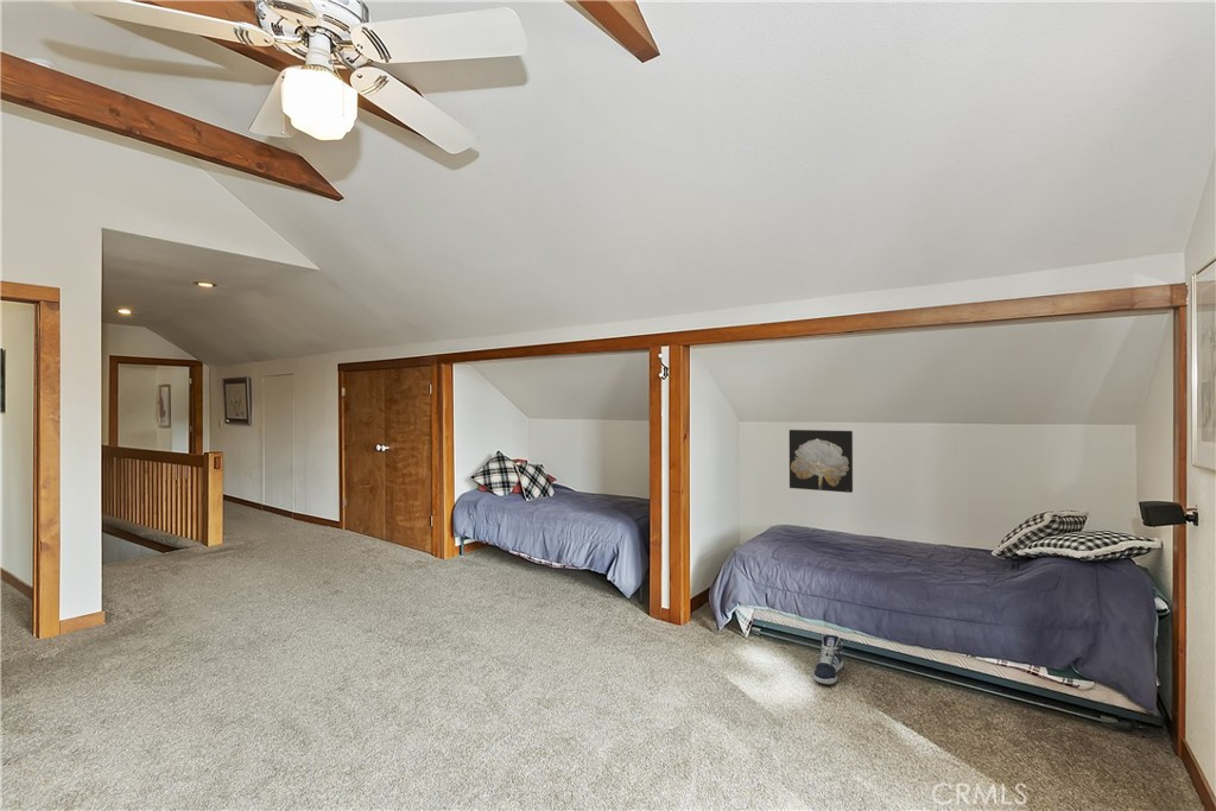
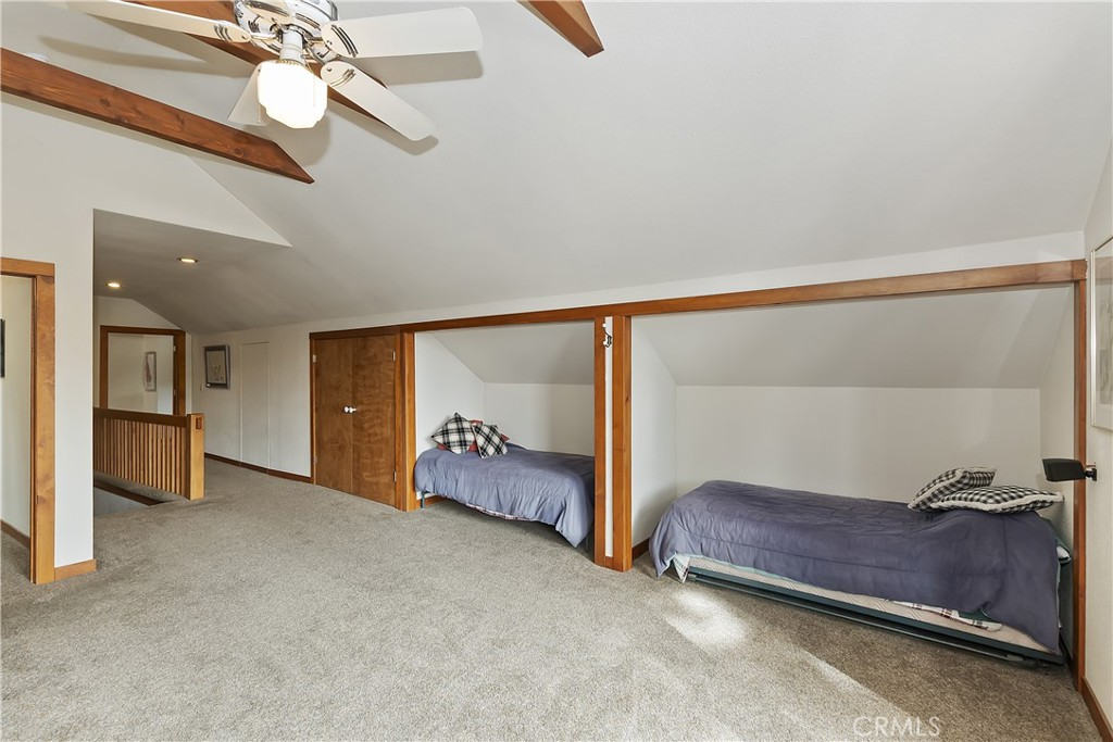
- wall art [788,429,854,494]
- sneaker [812,633,844,686]
